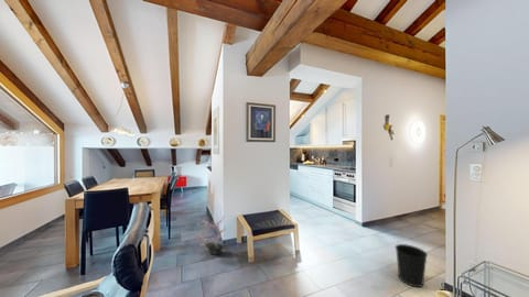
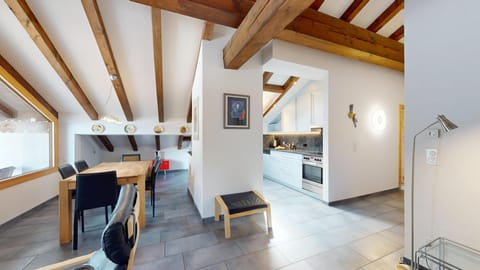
- potted plant [192,215,227,256]
- wastebasket [395,243,429,288]
